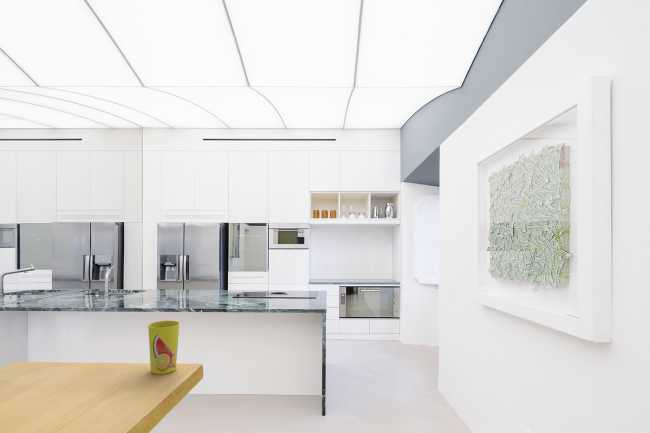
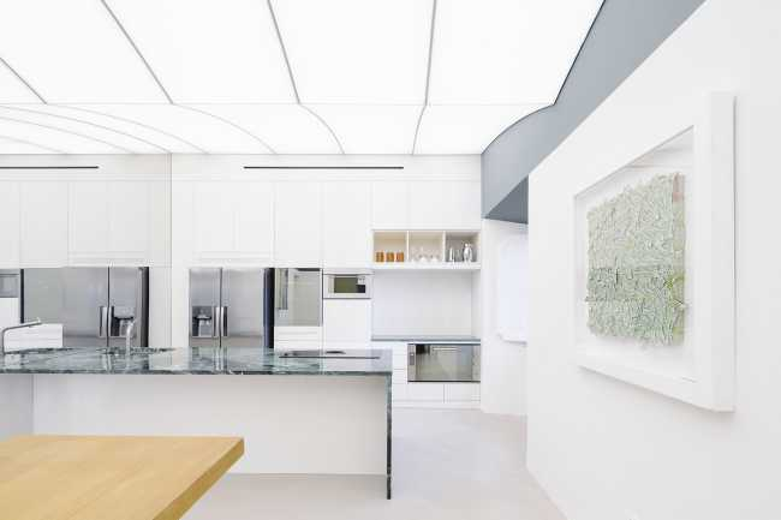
- cup [147,320,181,375]
